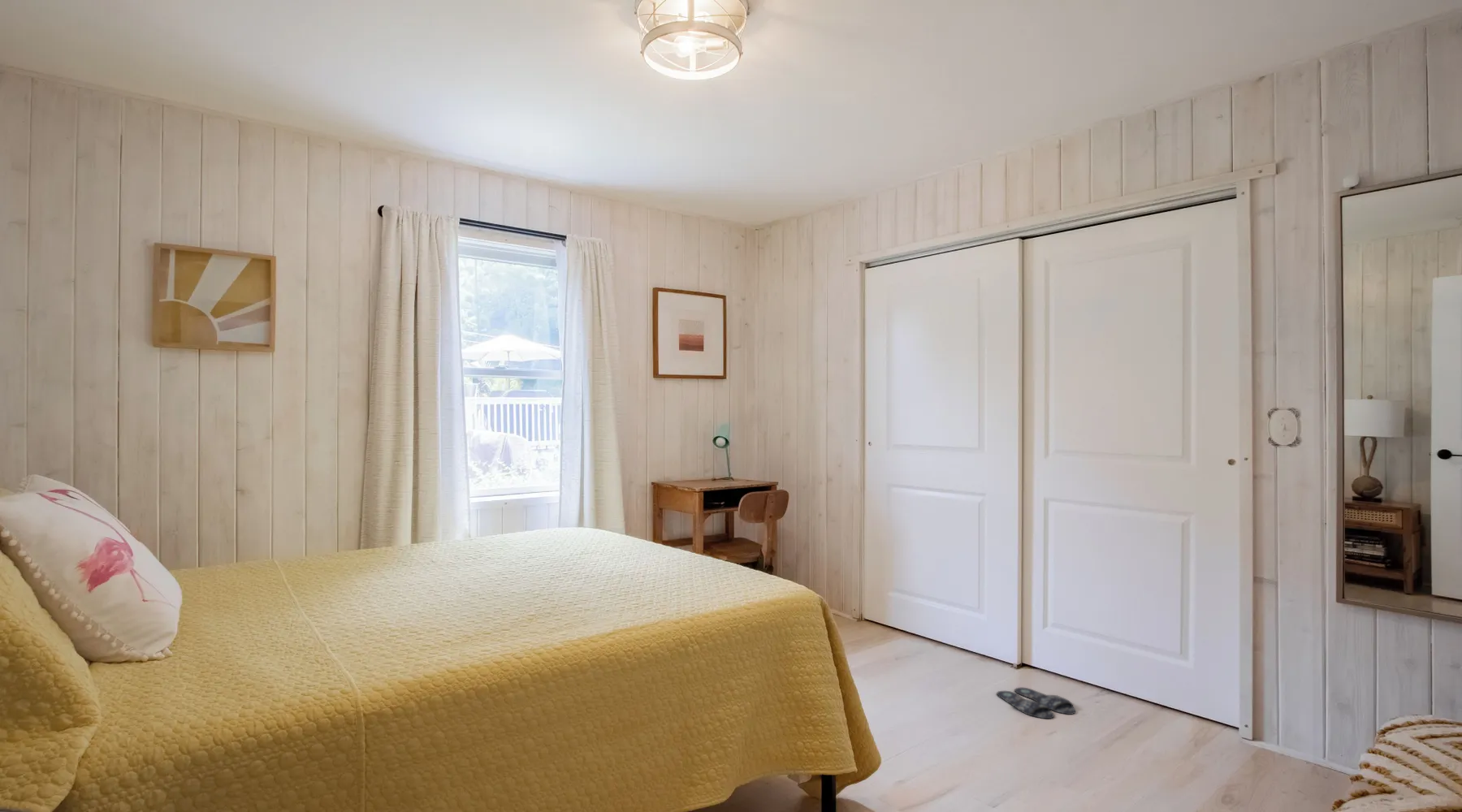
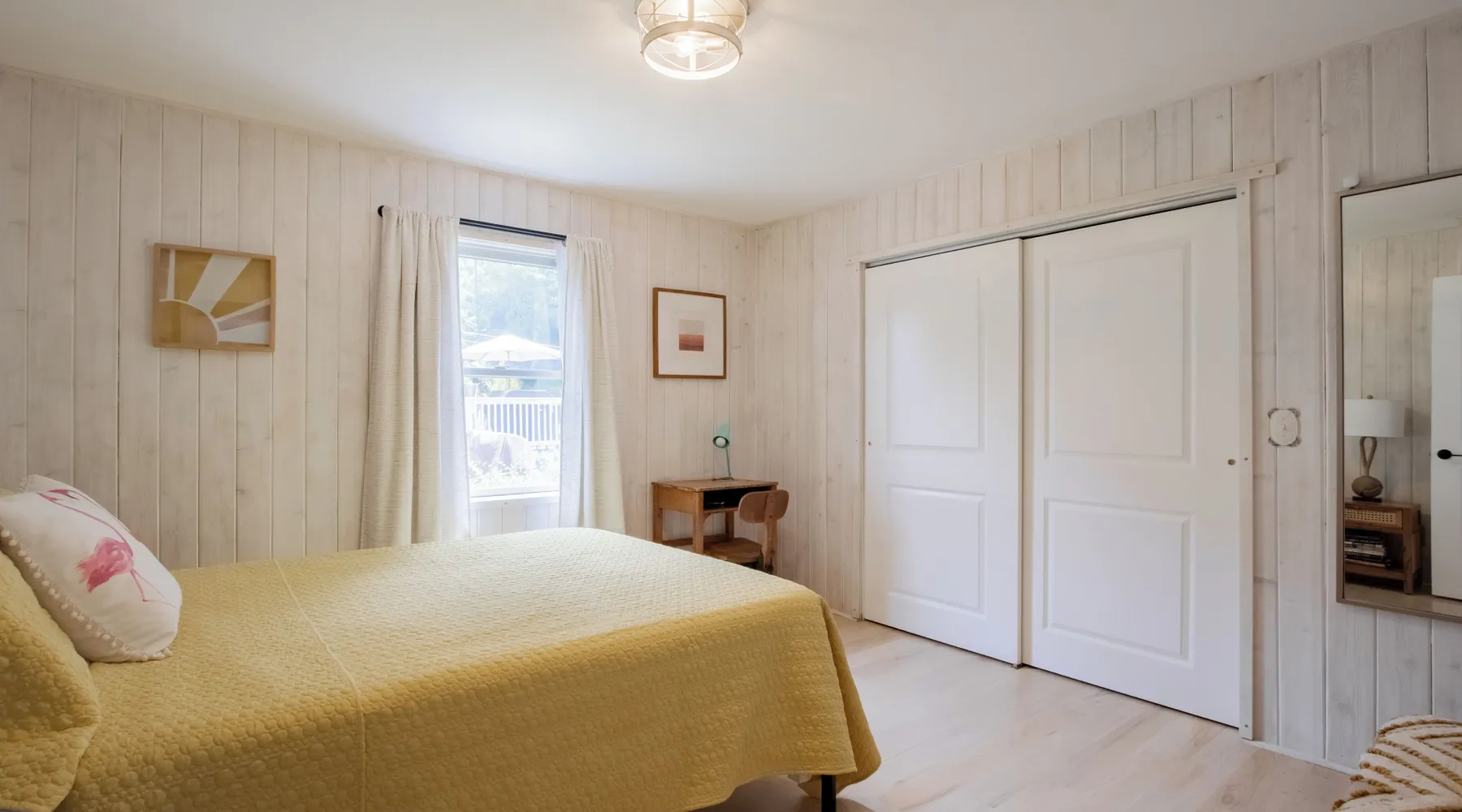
- slippers [996,687,1076,719]
